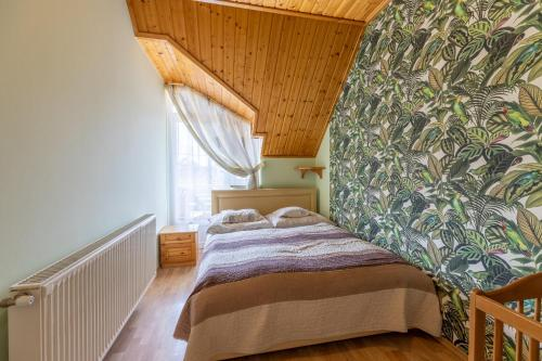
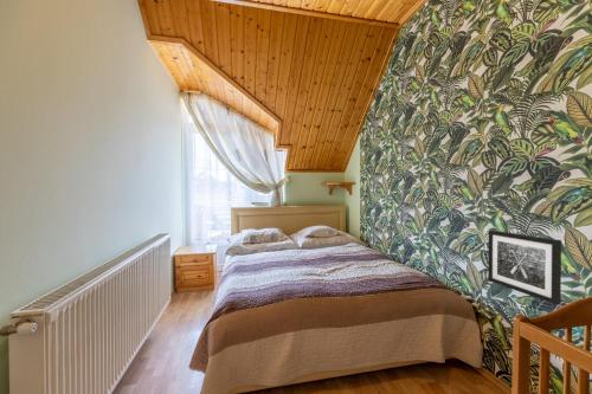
+ wall art [488,230,562,305]
